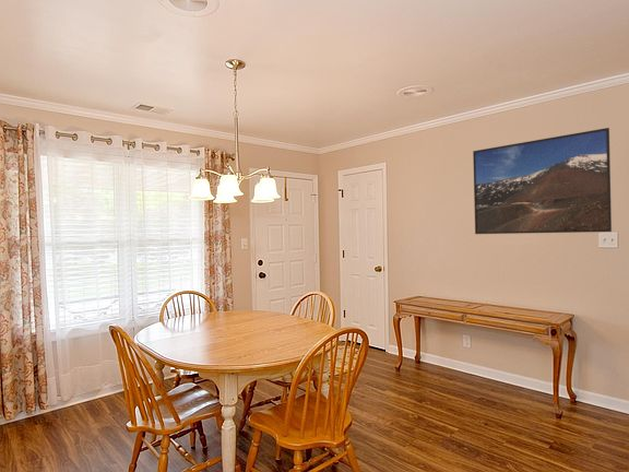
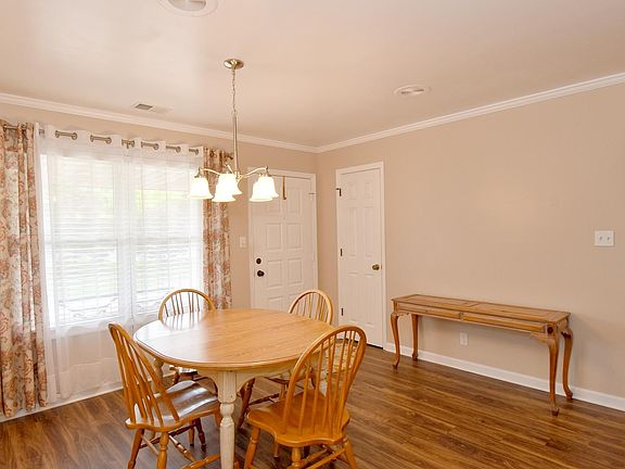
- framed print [472,127,613,235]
